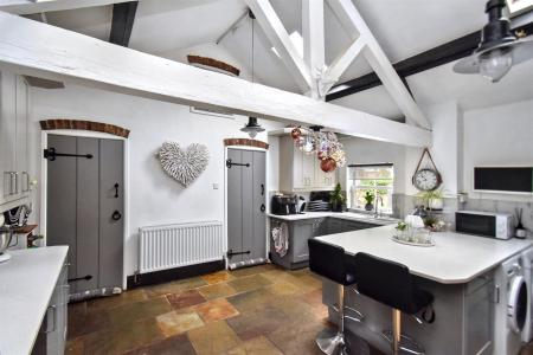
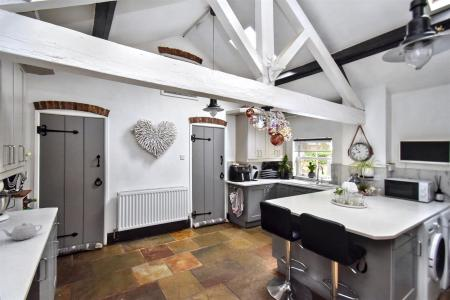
+ teapot [1,222,43,241]
